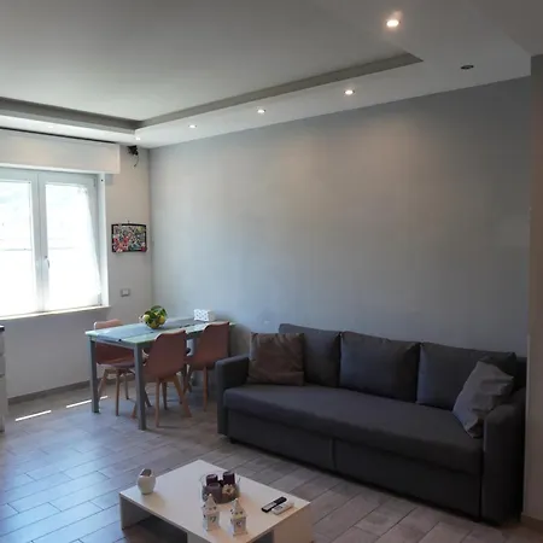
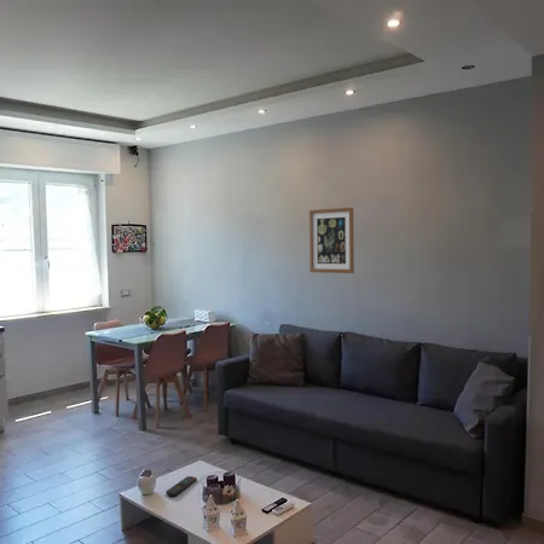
+ remote control [164,475,198,497]
+ wall art [308,207,355,274]
